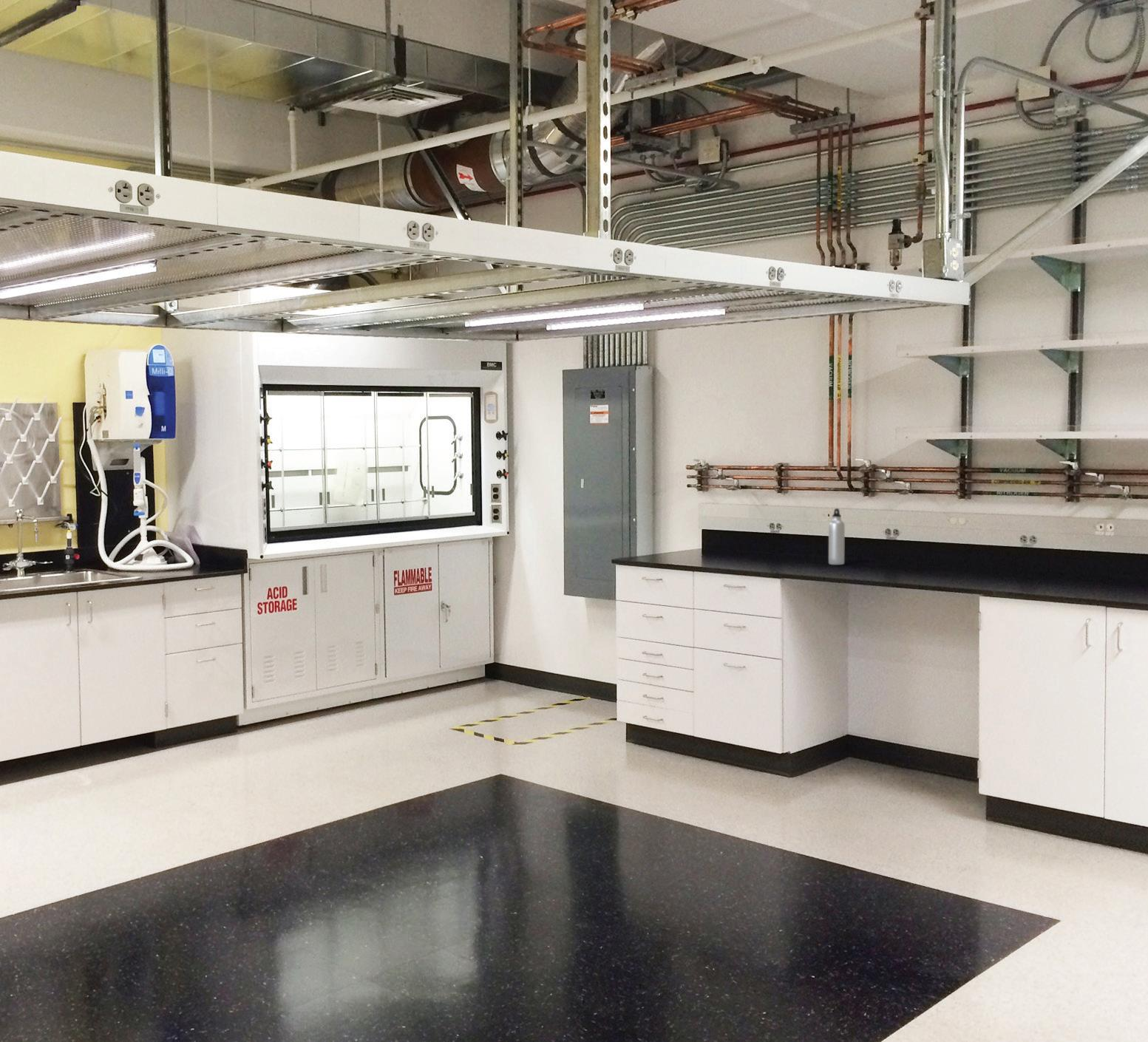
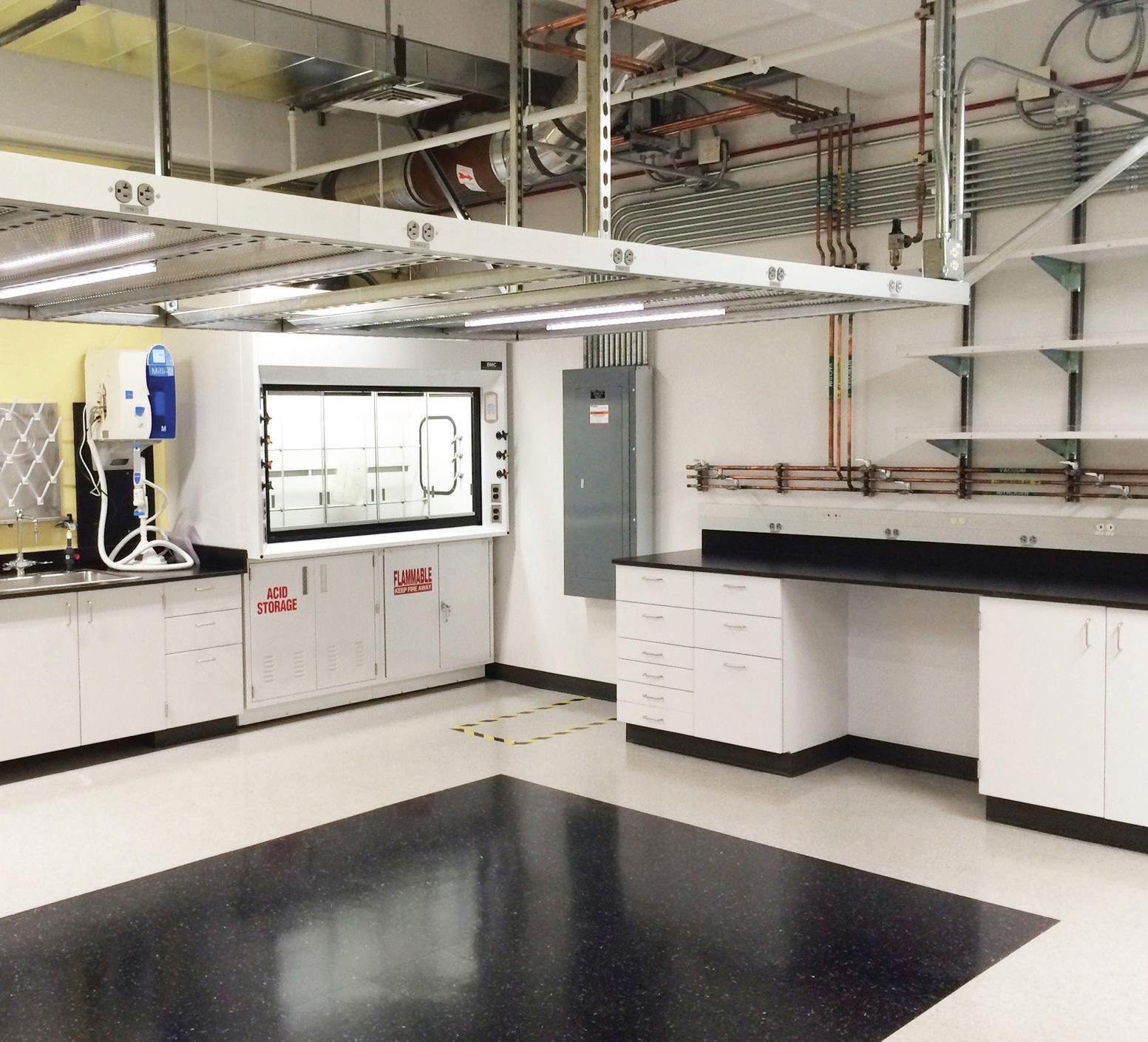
- water bottle [828,508,846,565]
